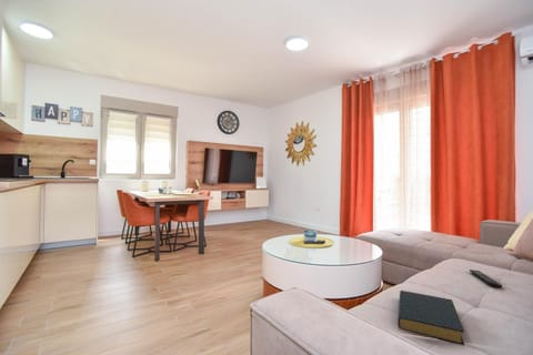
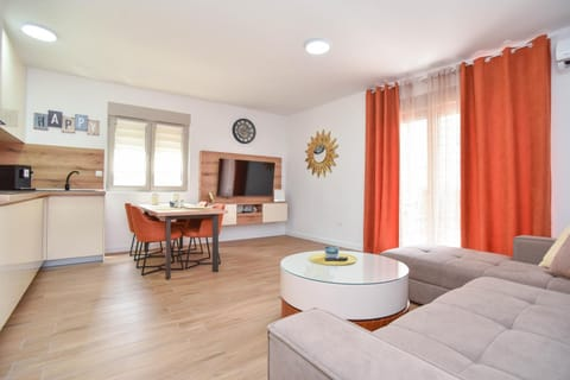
- remote control [469,268,503,288]
- hardback book [396,290,465,346]
